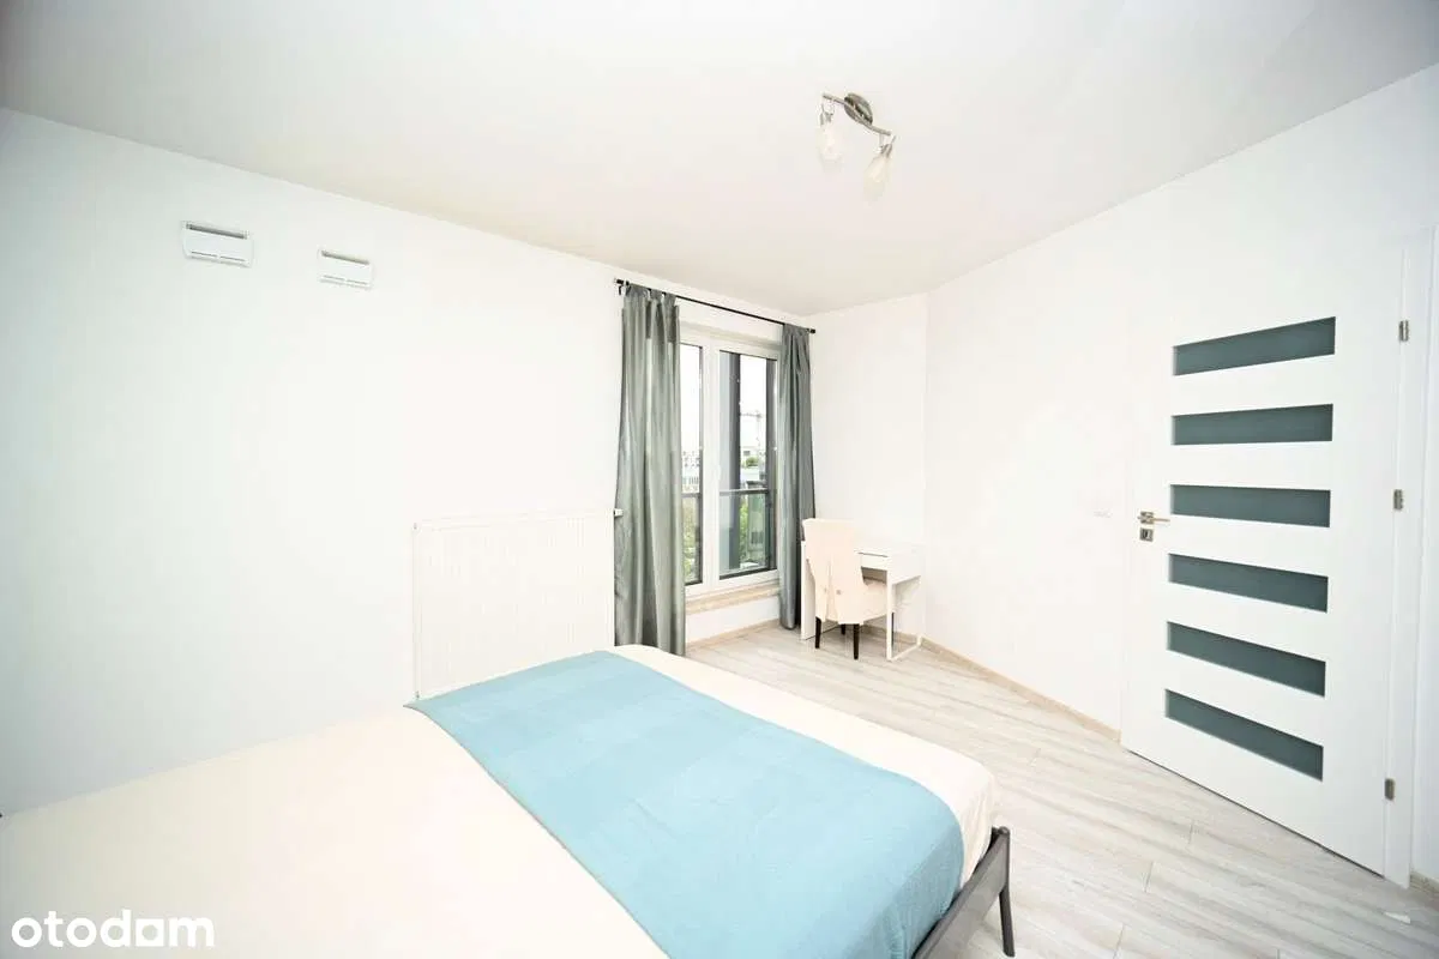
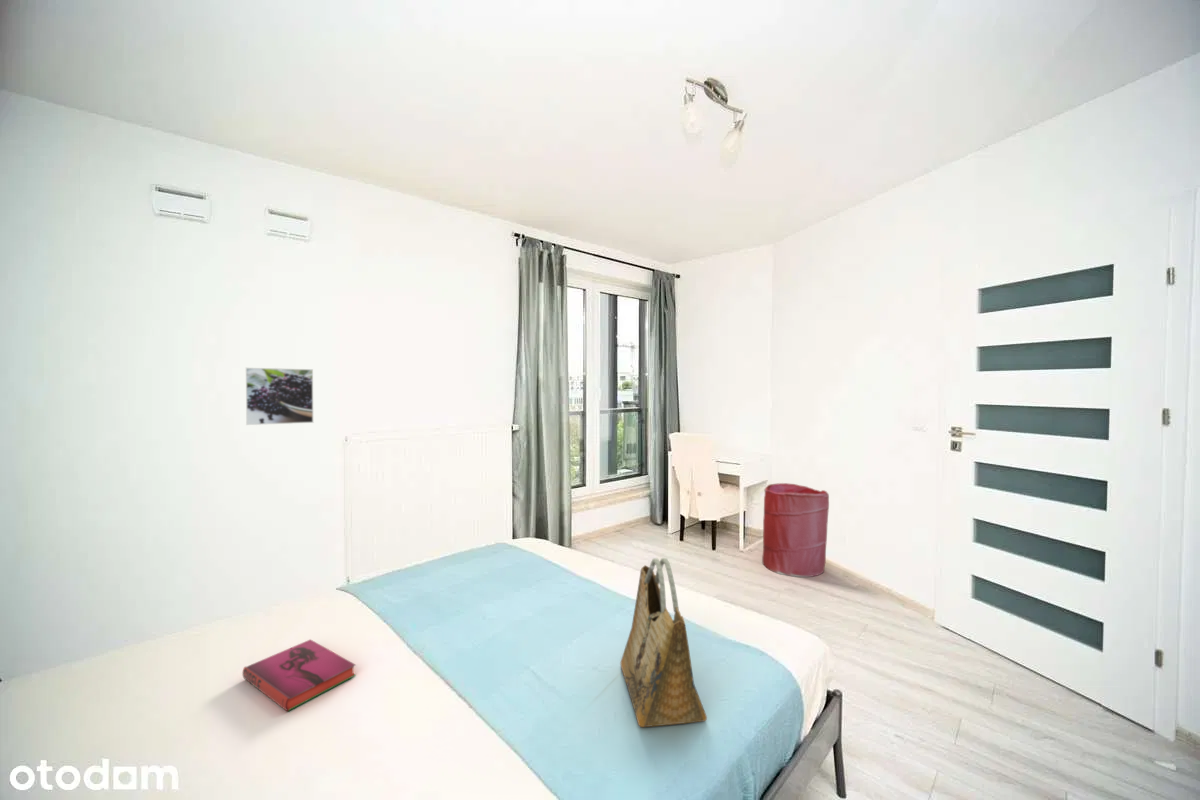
+ grocery bag [619,557,708,728]
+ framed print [245,367,314,426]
+ laundry hamper [761,482,830,578]
+ hardback book [241,638,357,713]
